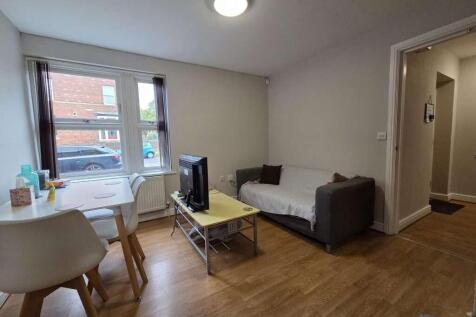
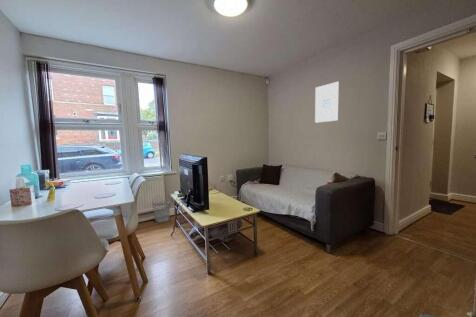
+ wall art [314,81,340,123]
+ wastebasket [151,198,170,223]
